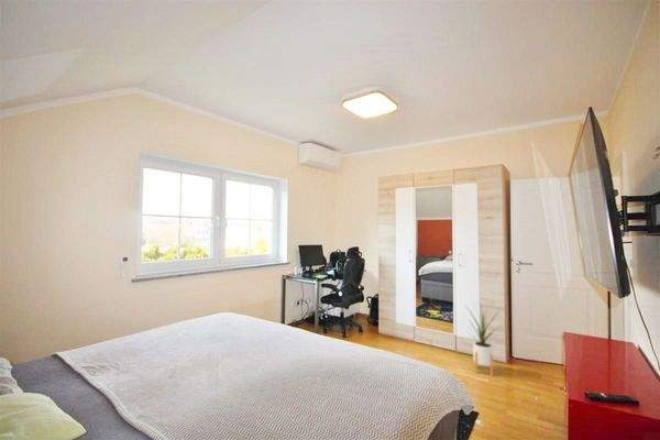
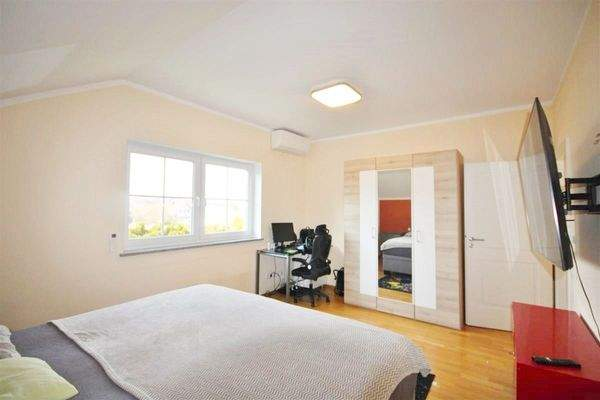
- house plant [464,301,507,377]
